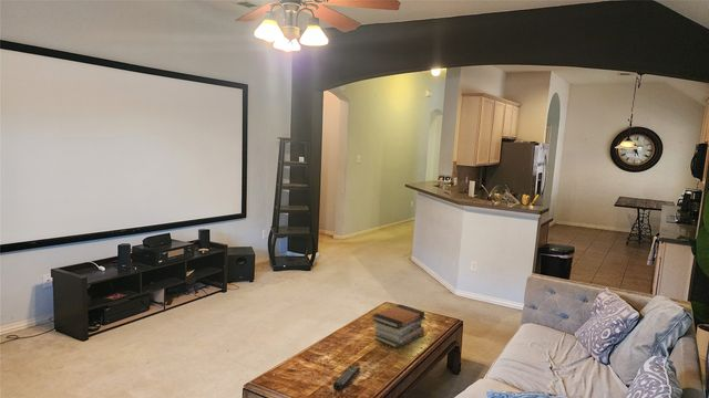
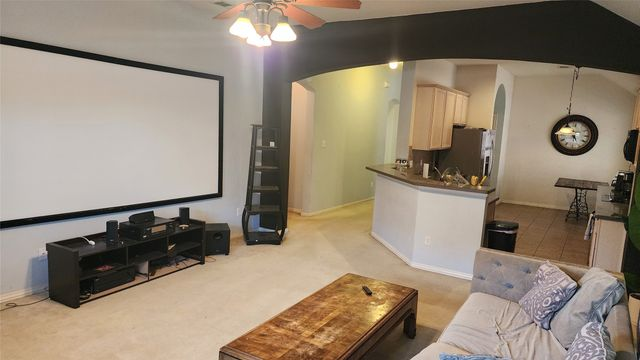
- remote control [332,365,361,391]
- book stack [372,303,427,349]
